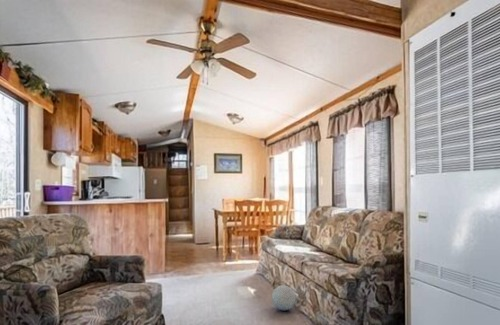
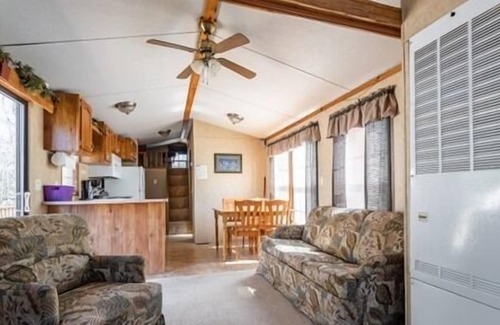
- ball [271,284,296,311]
